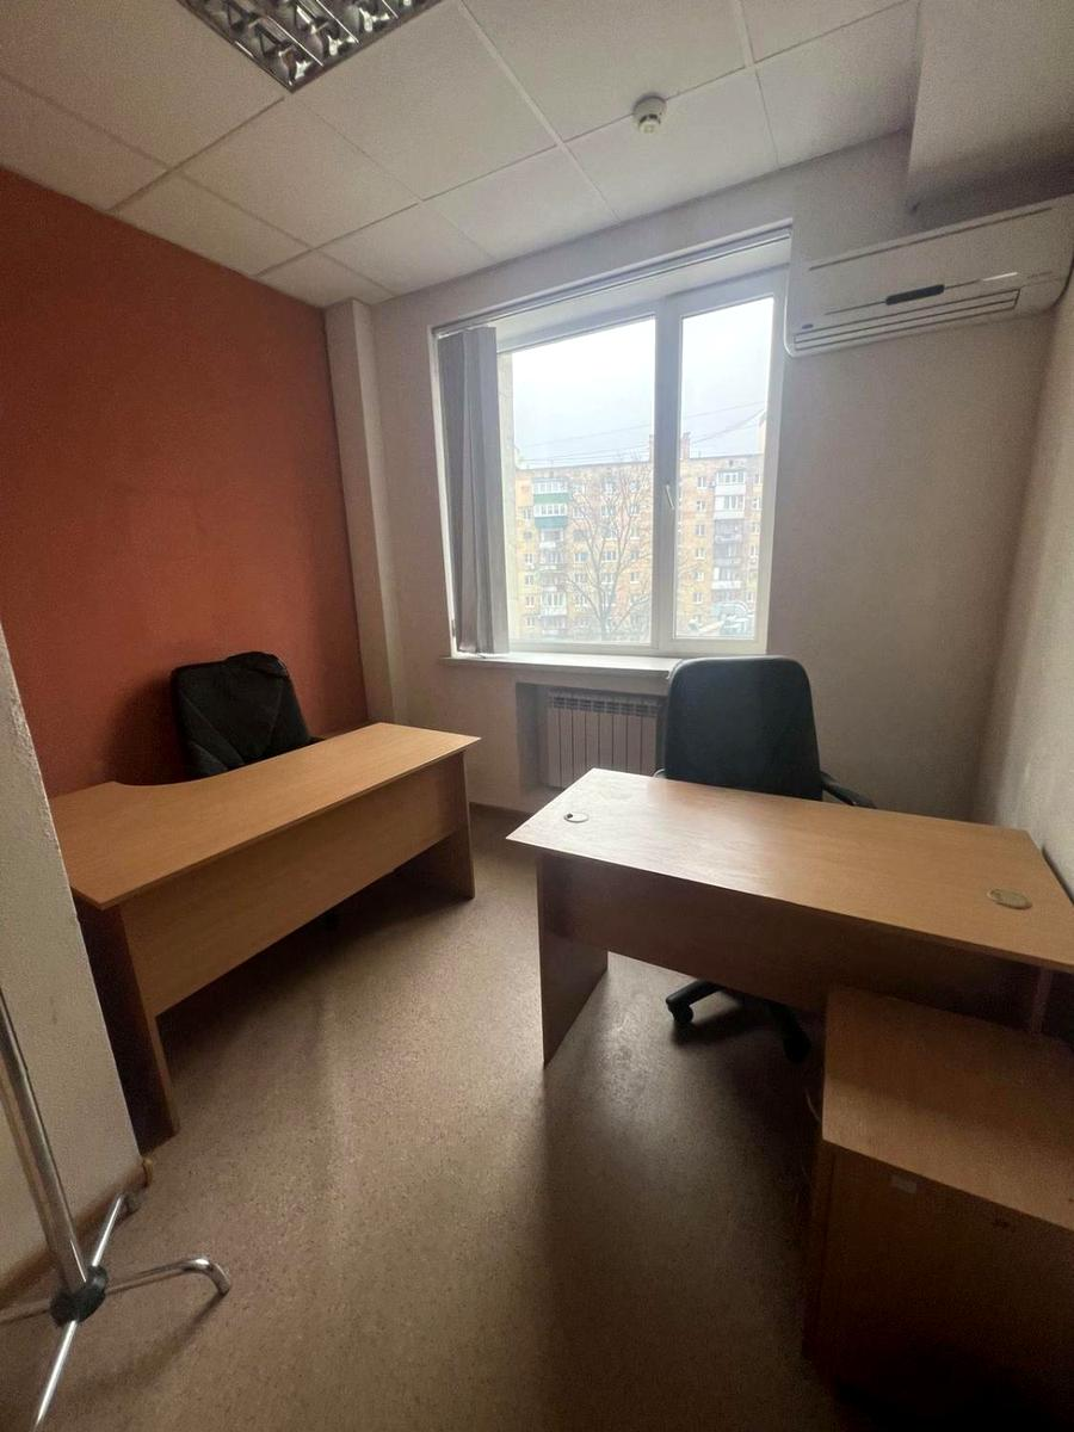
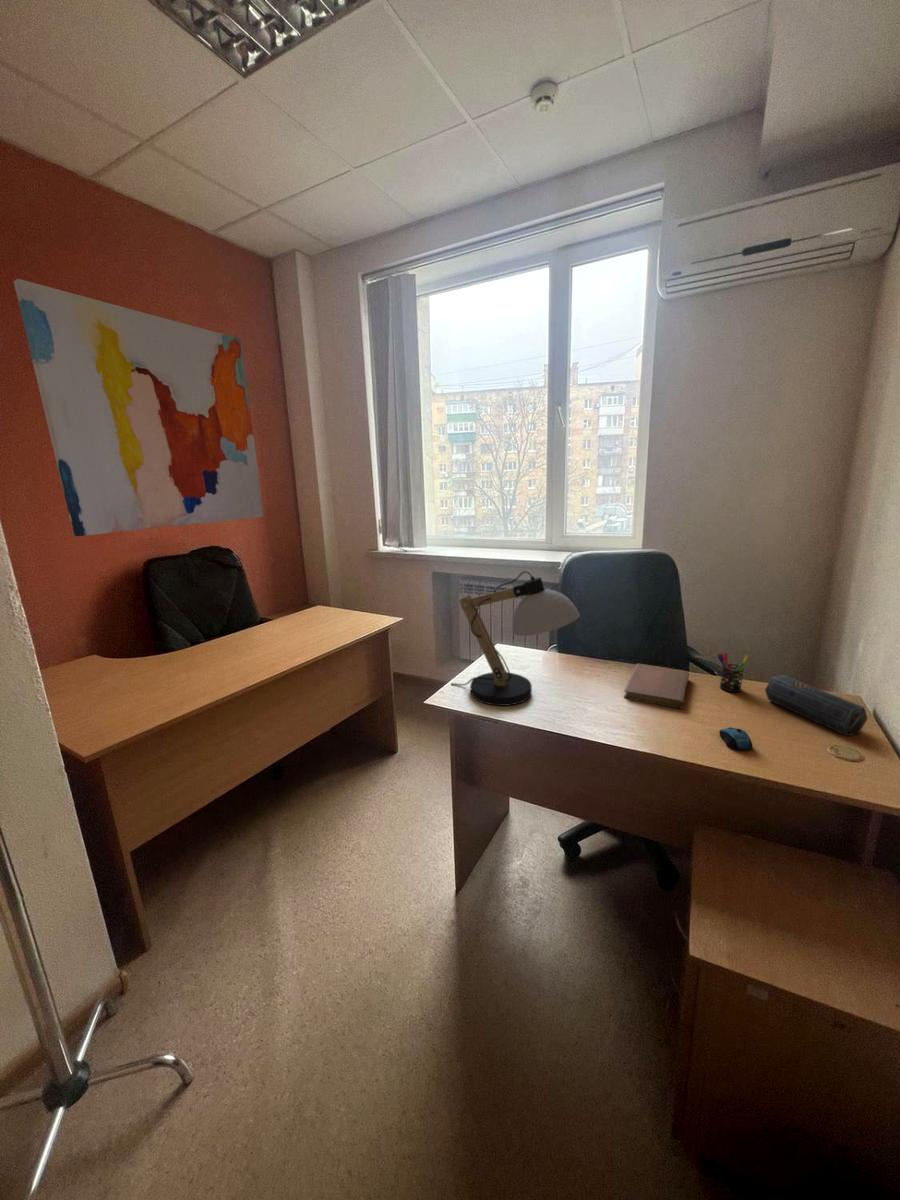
+ pen holder [717,651,750,693]
+ desk lamp [450,570,581,707]
+ speaker [764,674,869,737]
+ wall art [13,278,265,537]
+ notebook [623,663,690,710]
+ computer mouse [718,726,753,751]
